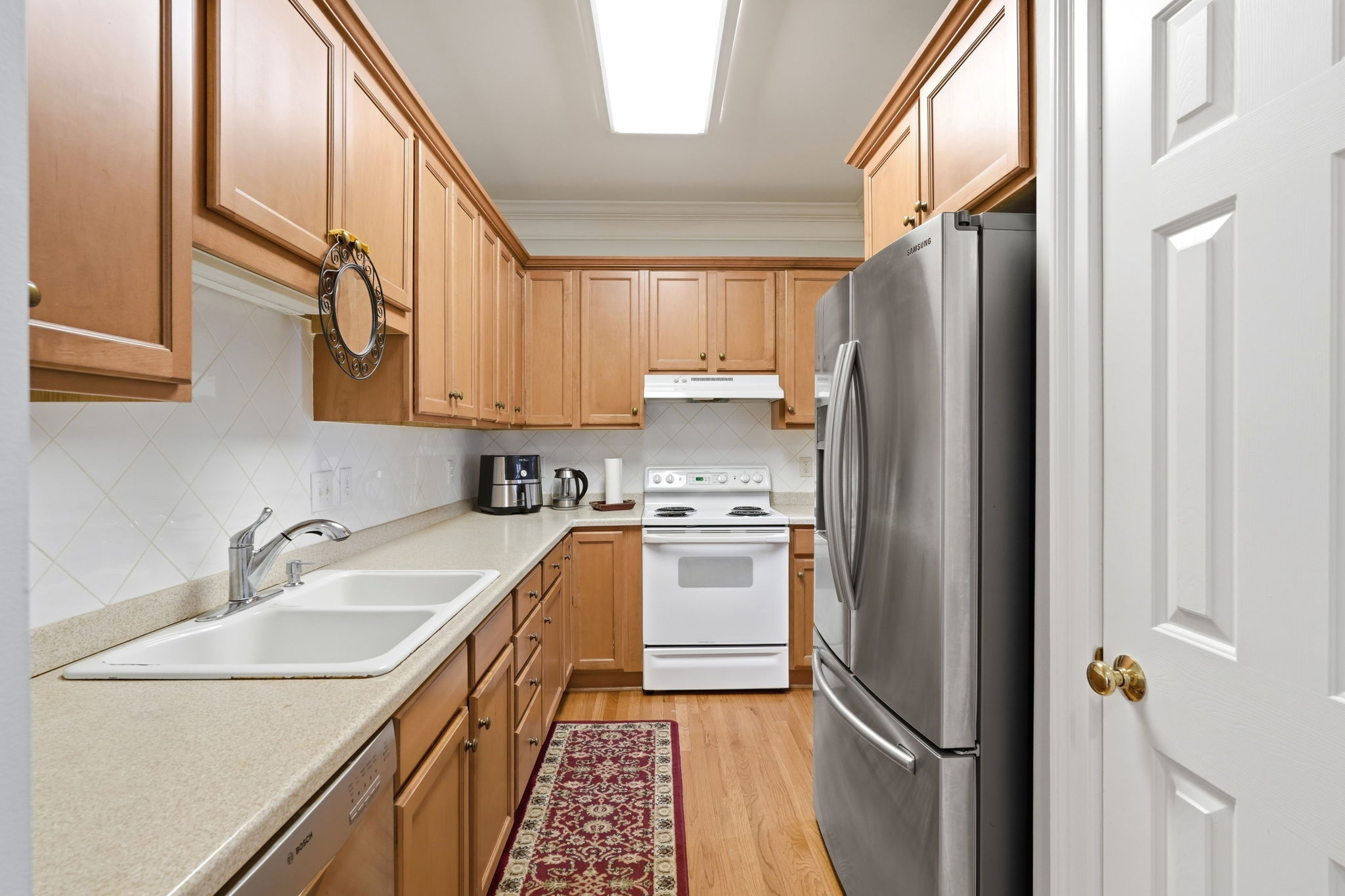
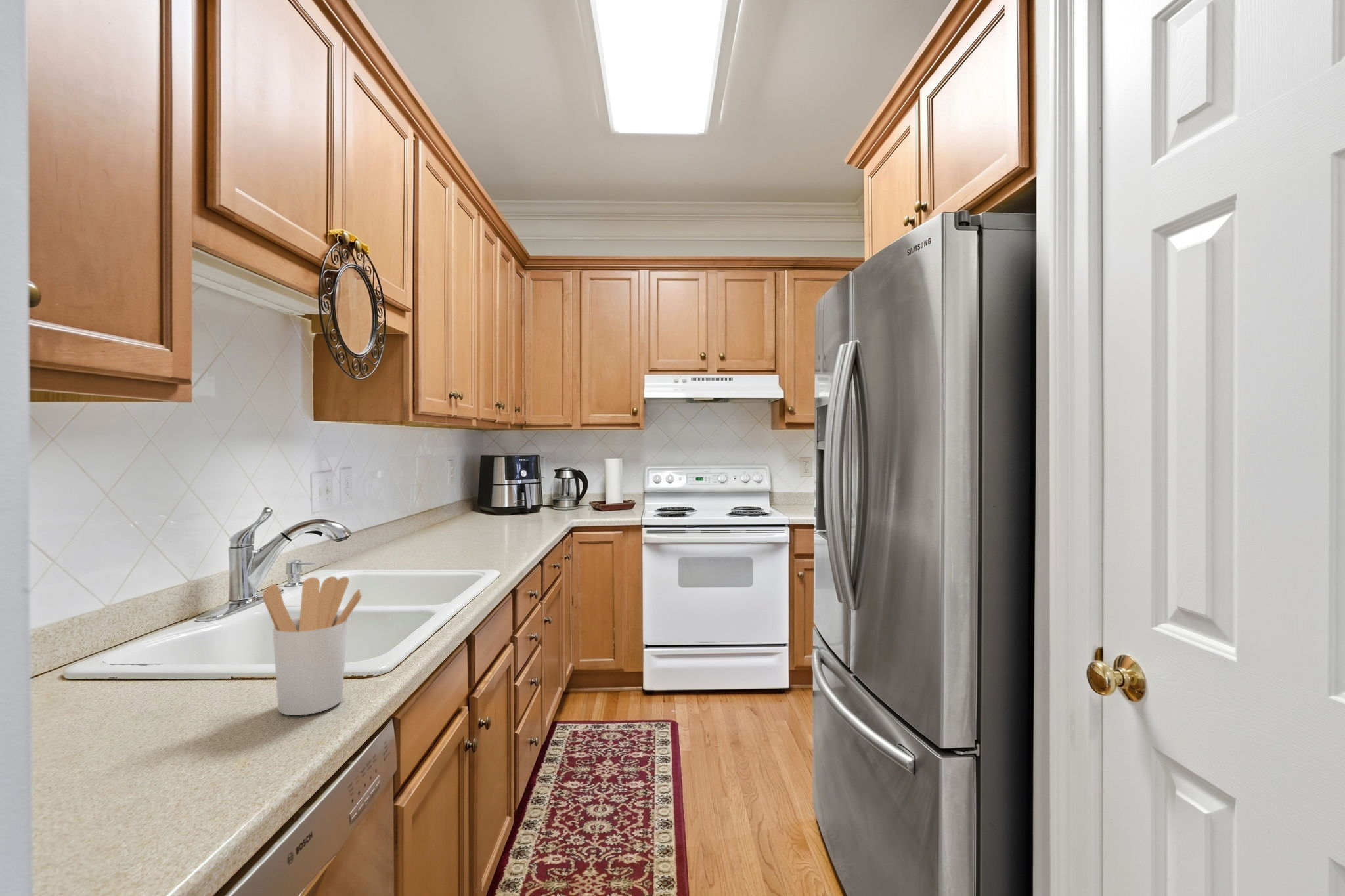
+ utensil holder [262,576,363,716]
